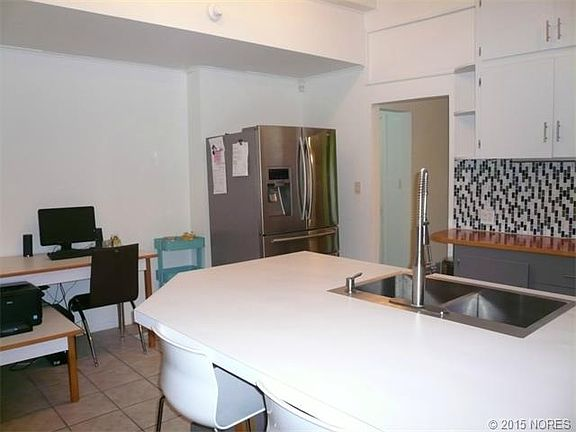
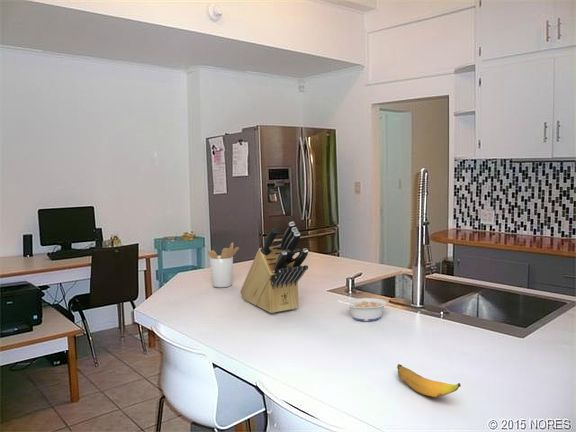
+ banana [396,363,462,398]
+ knife block [239,221,309,314]
+ legume [336,297,388,322]
+ utensil holder [207,241,240,288]
